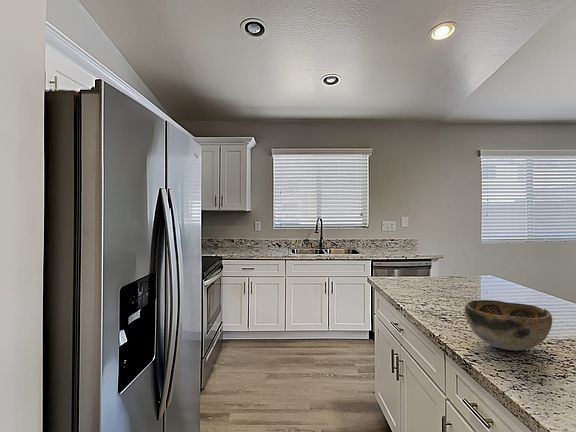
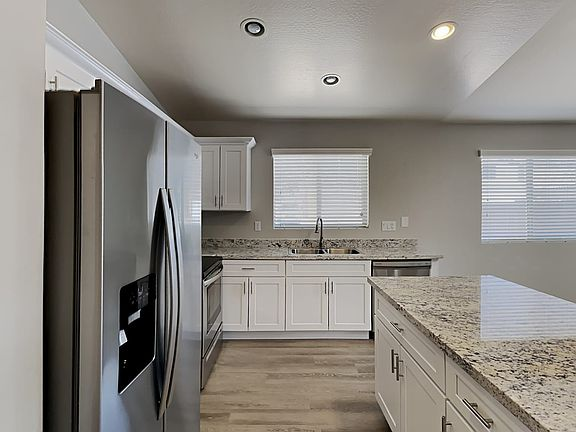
- decorative bowl [464,299,553,351]
